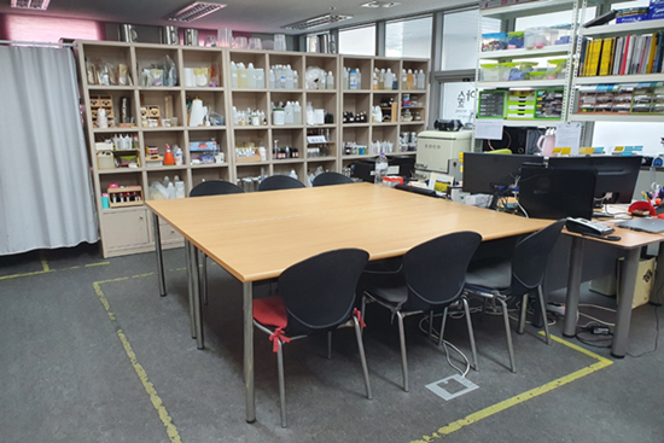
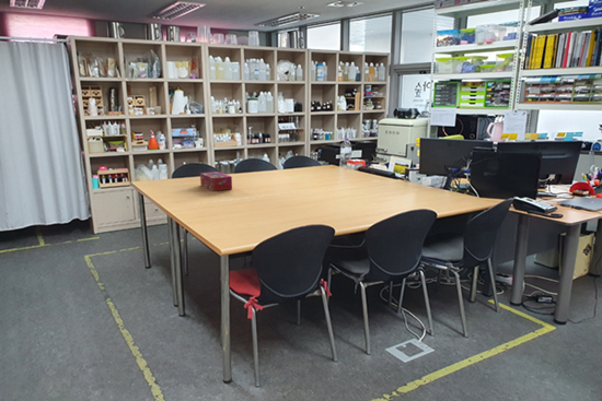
+ tissue box [199,170,233,192]
